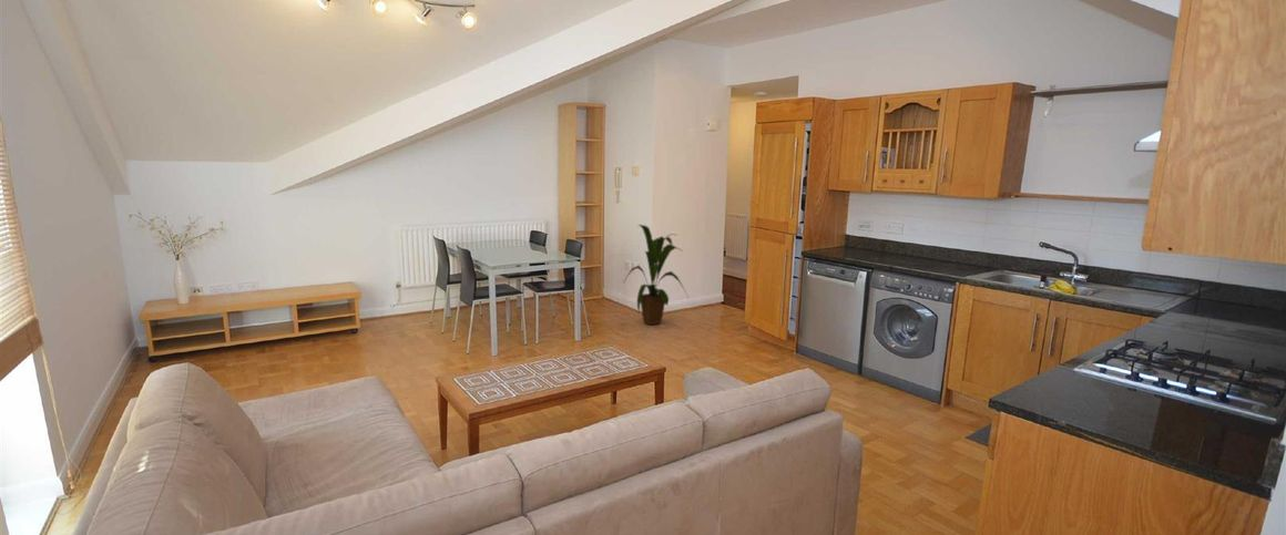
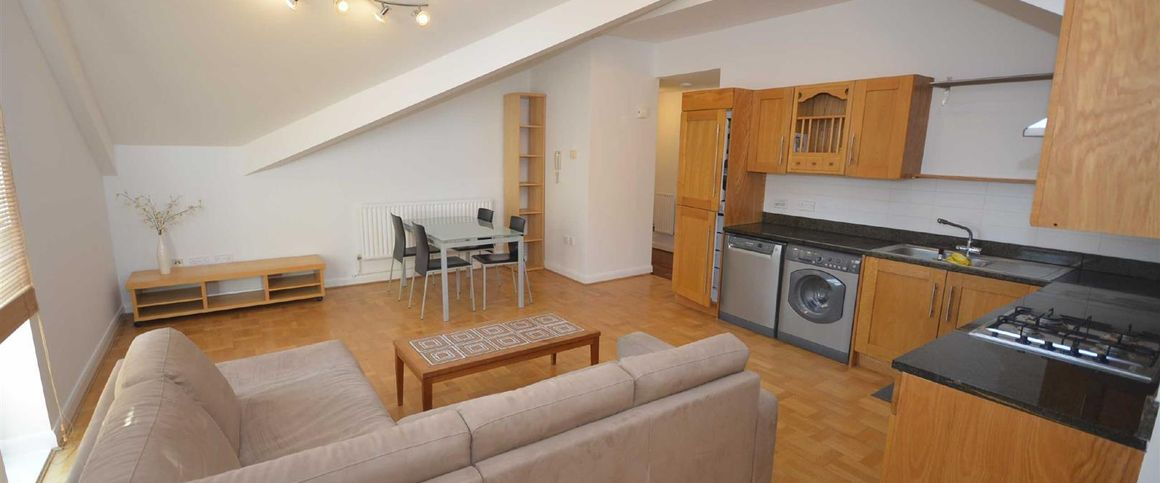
- house plant [622,224,690,326]
